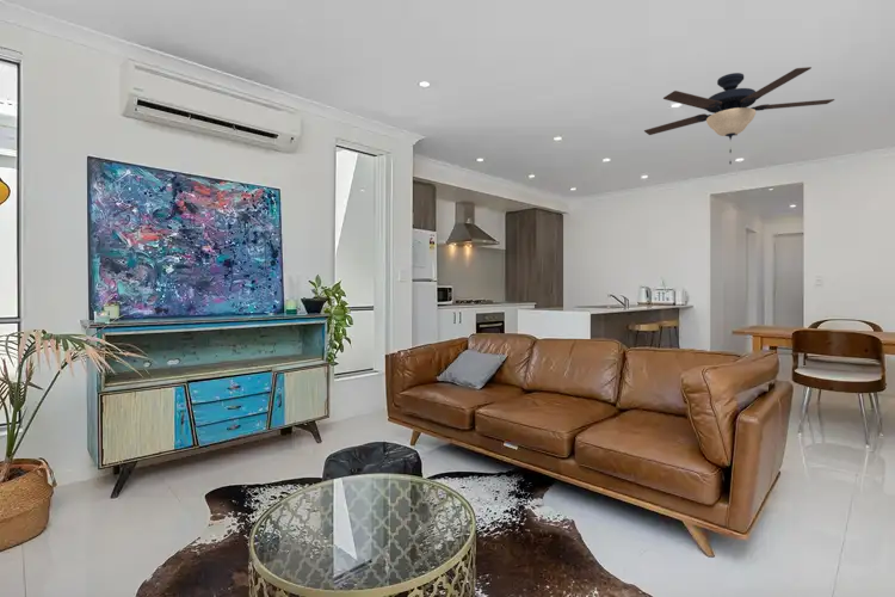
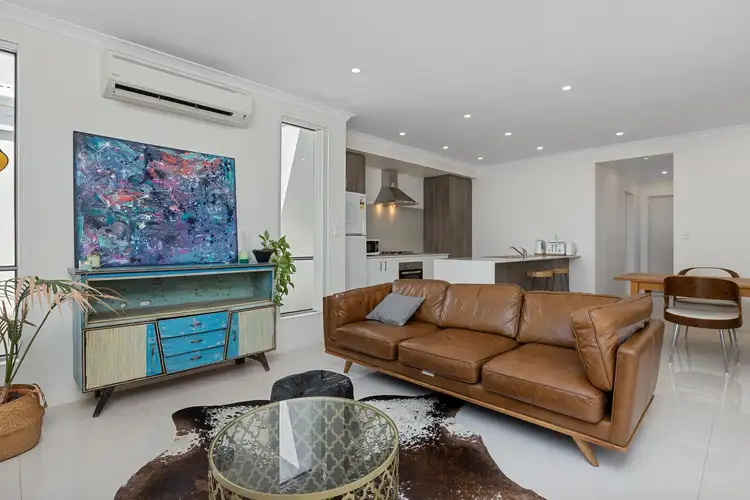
- ceiling fan [643,66,835,165]
